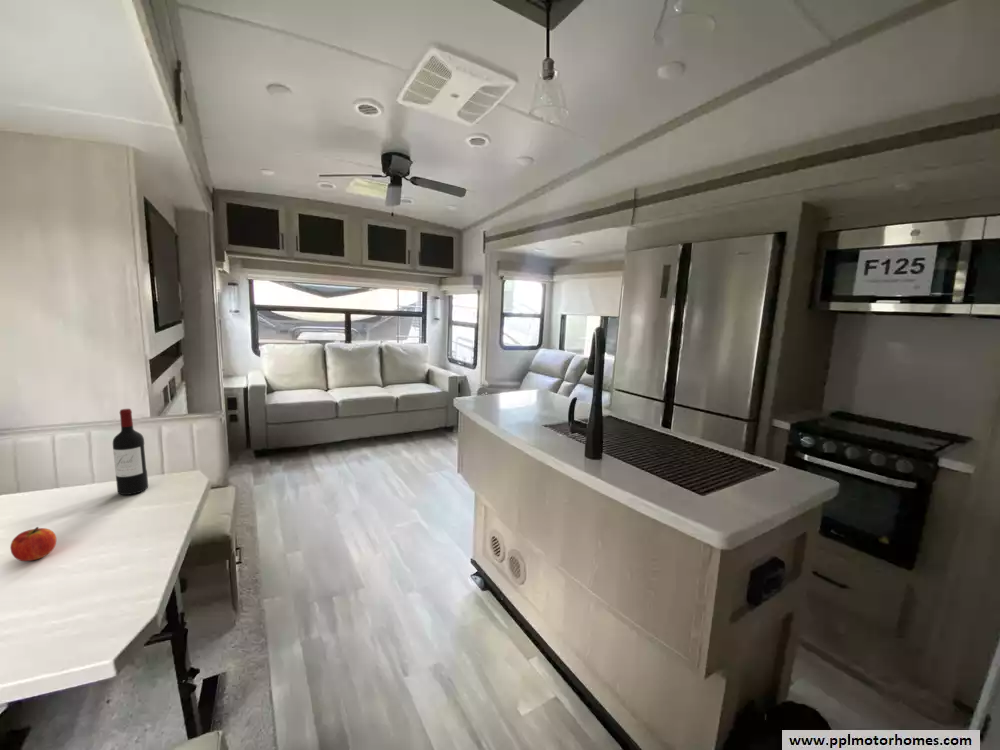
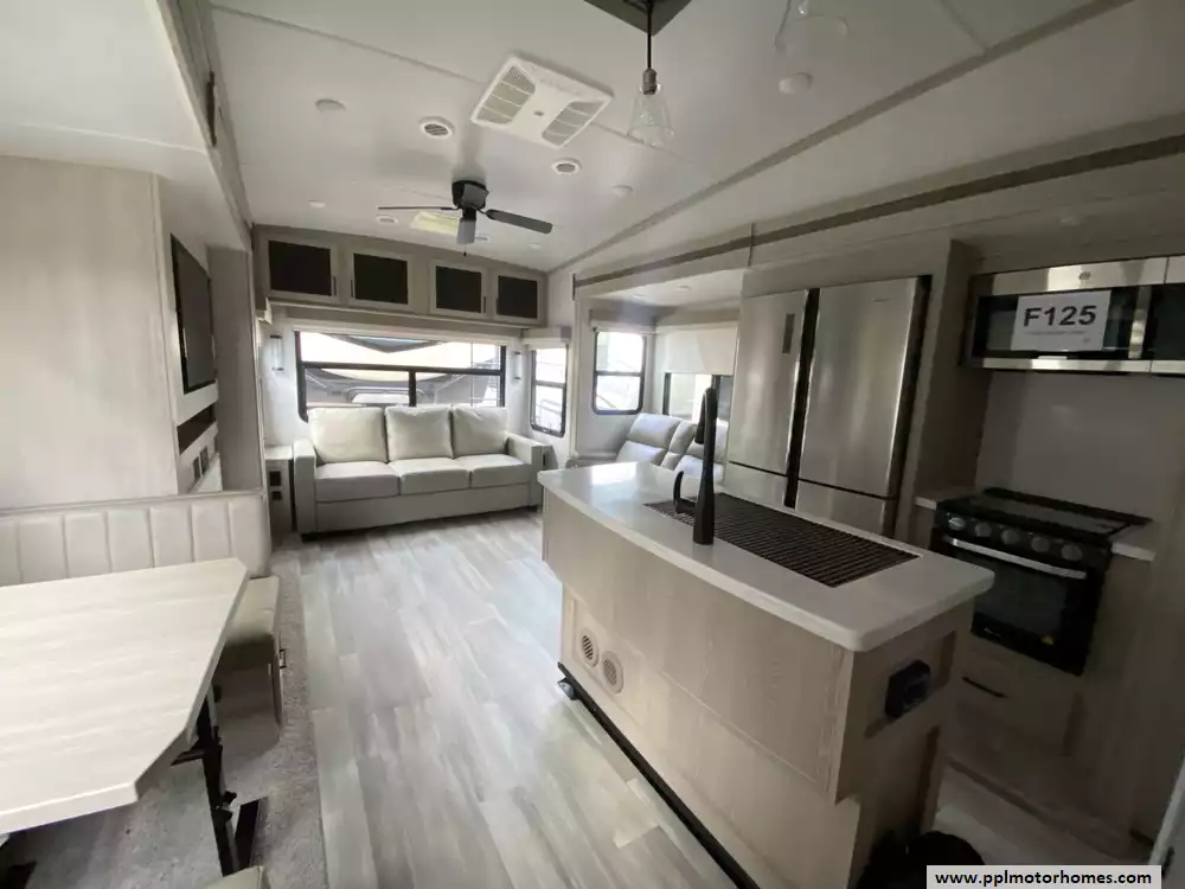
- wine bottle [112,408,149,496]
- fruit [9,526,57,562]
